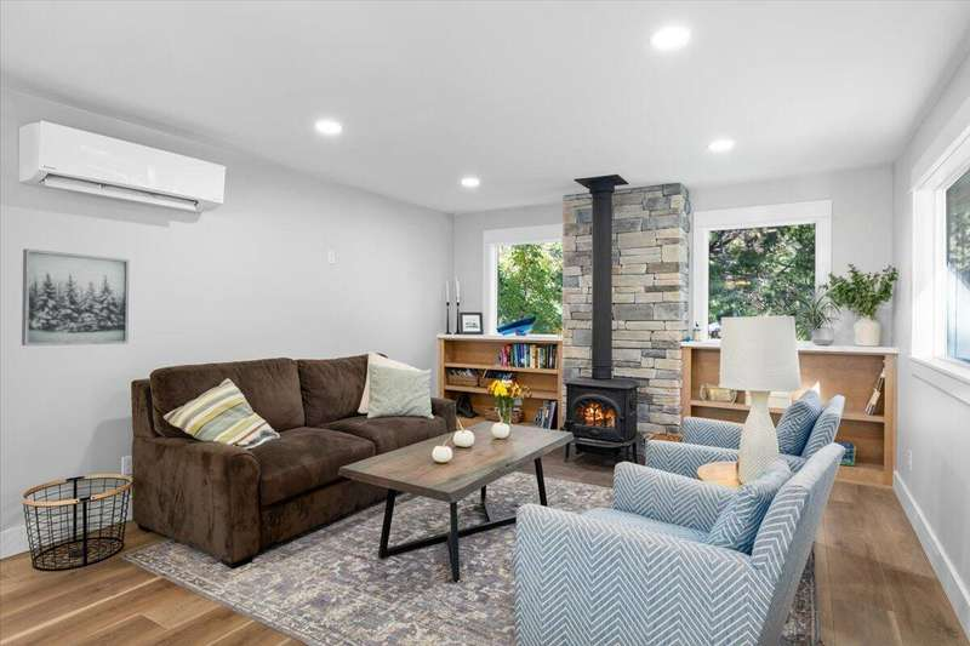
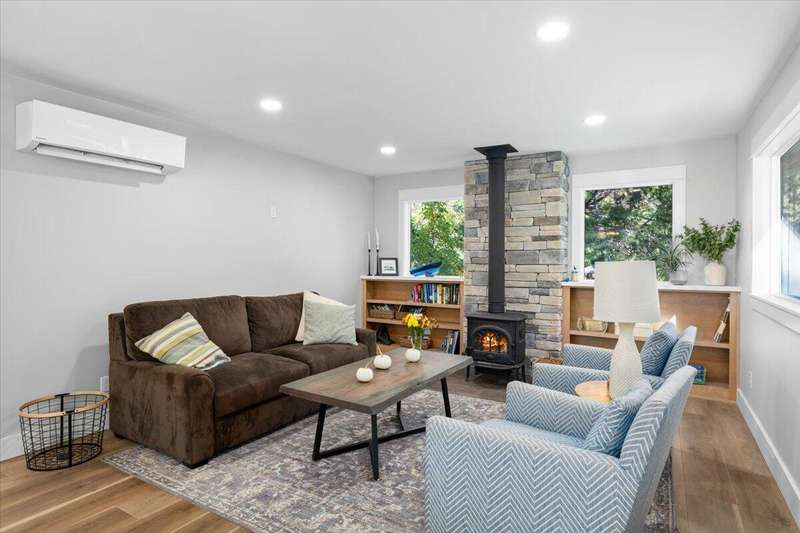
- wall art [21,247,130,347]
